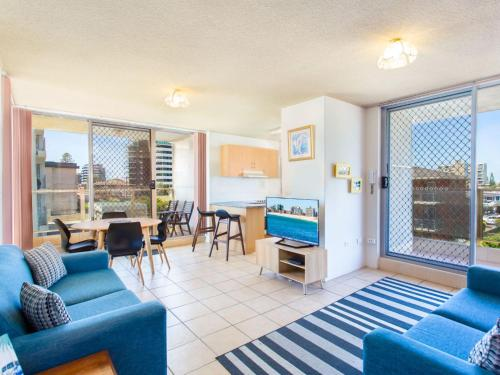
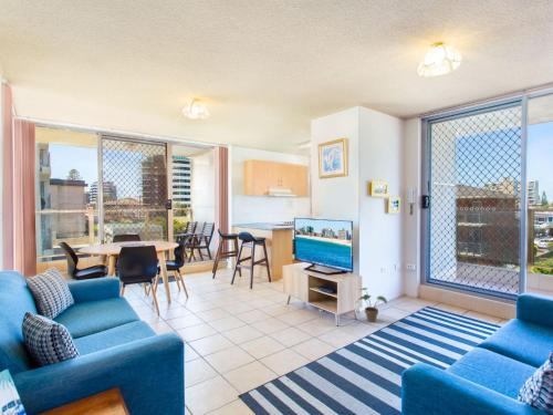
+ potted plant [355,287,388,323]
